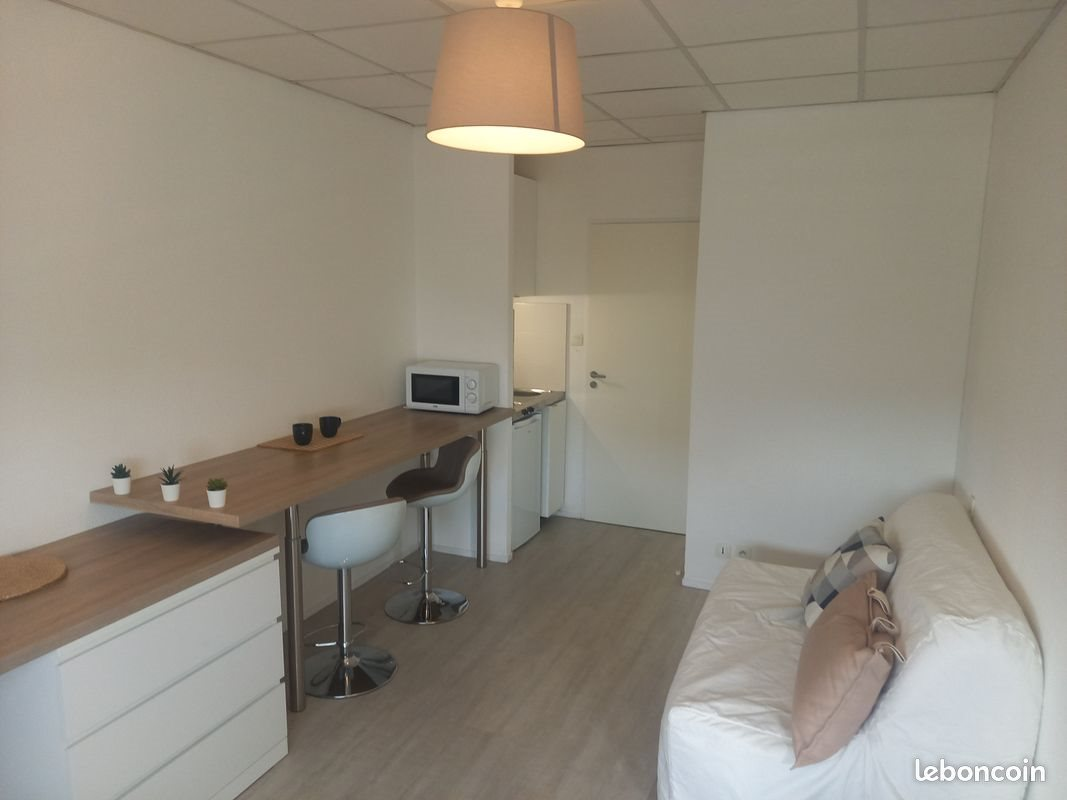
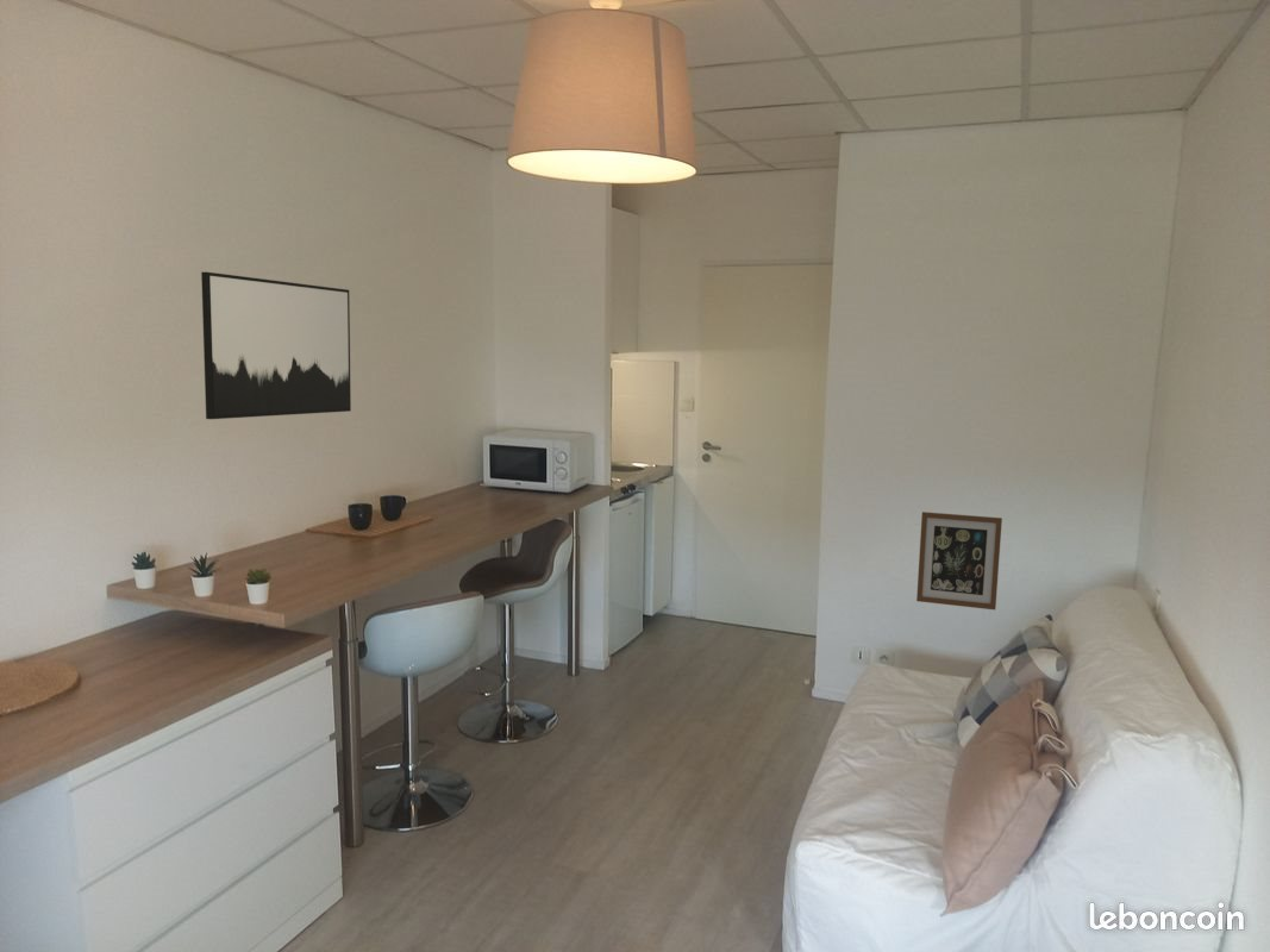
+ wall art [915,511,1003,610]
+ wall art [200,271,352,420]
